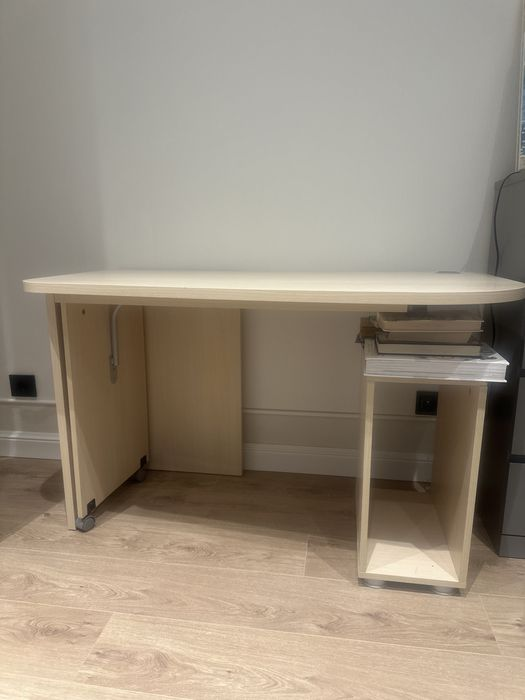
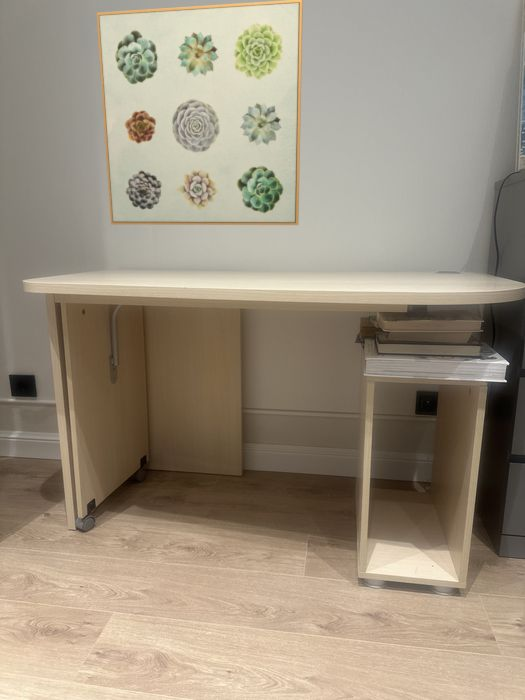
+ wall art [96,0,304,226]
